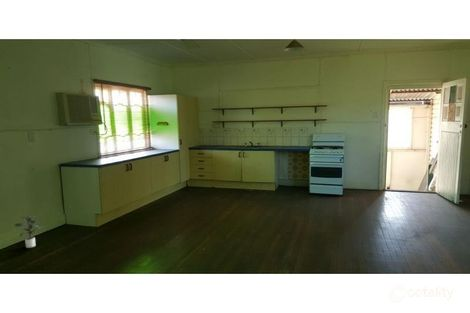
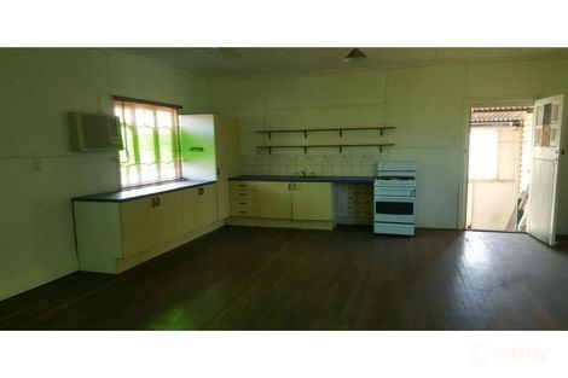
- potted plant [14,215,44,249]
